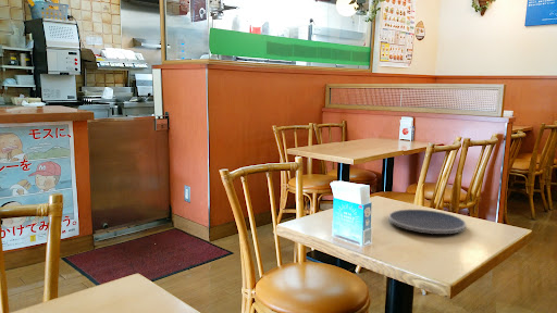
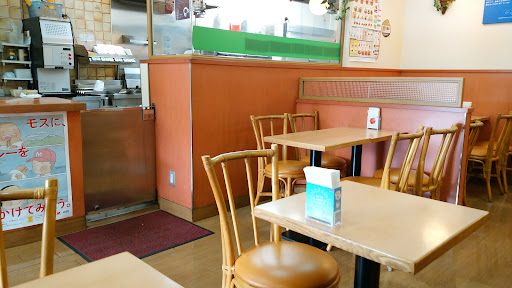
- plate [387,209,467,235]
